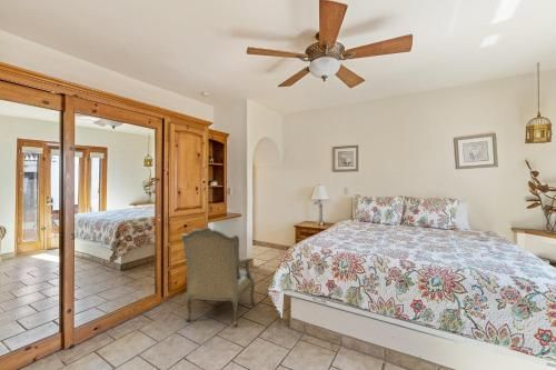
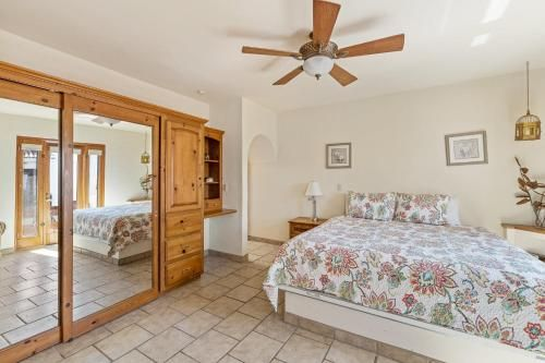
- armchair [180,226,257,328]
